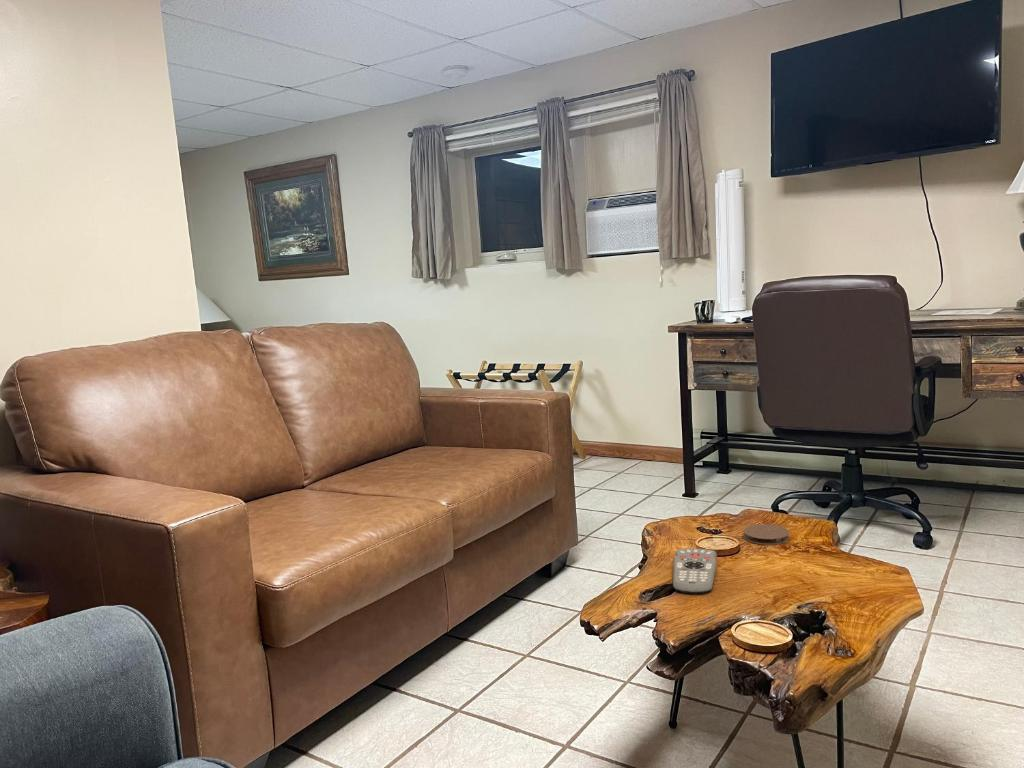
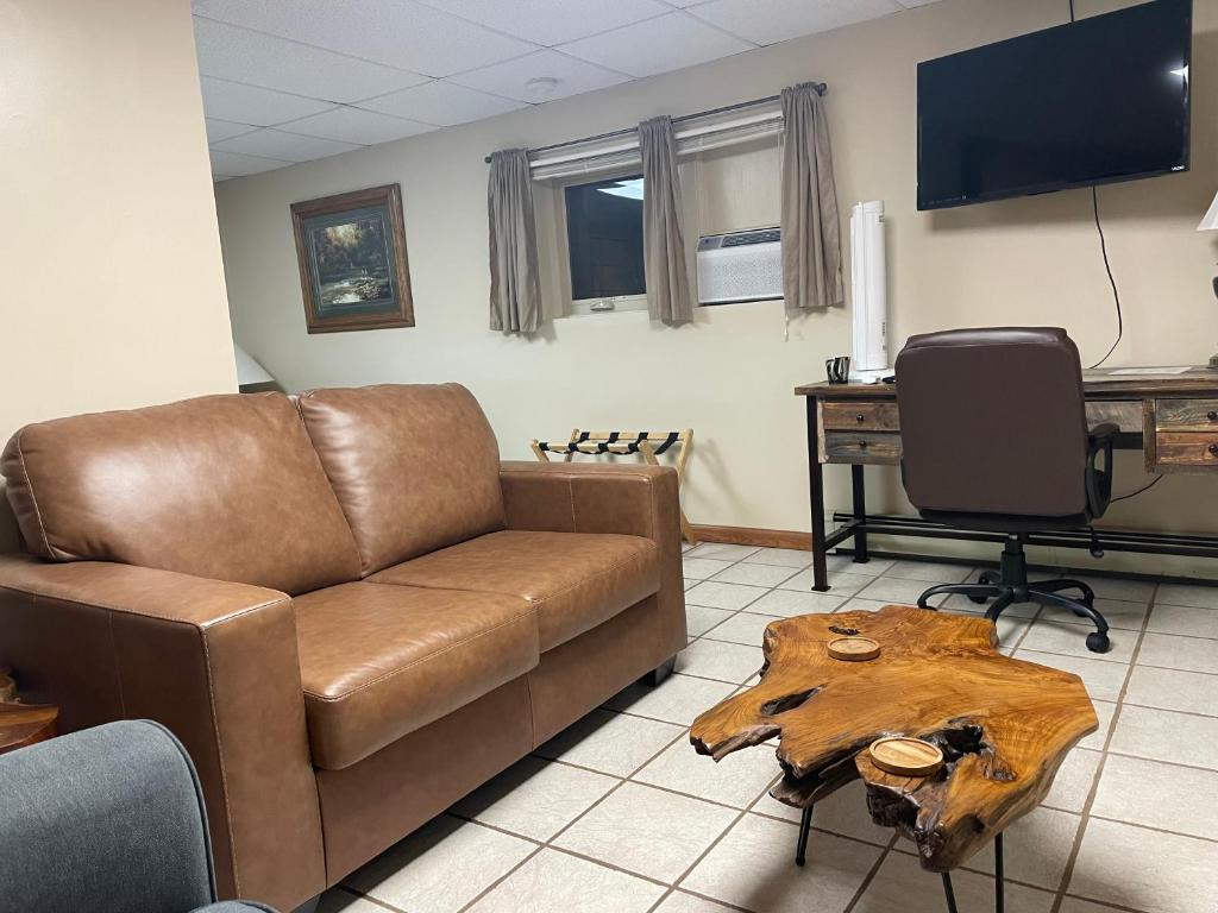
- remote control [672,548,718,595]
- coaster [743,523,791,546]
